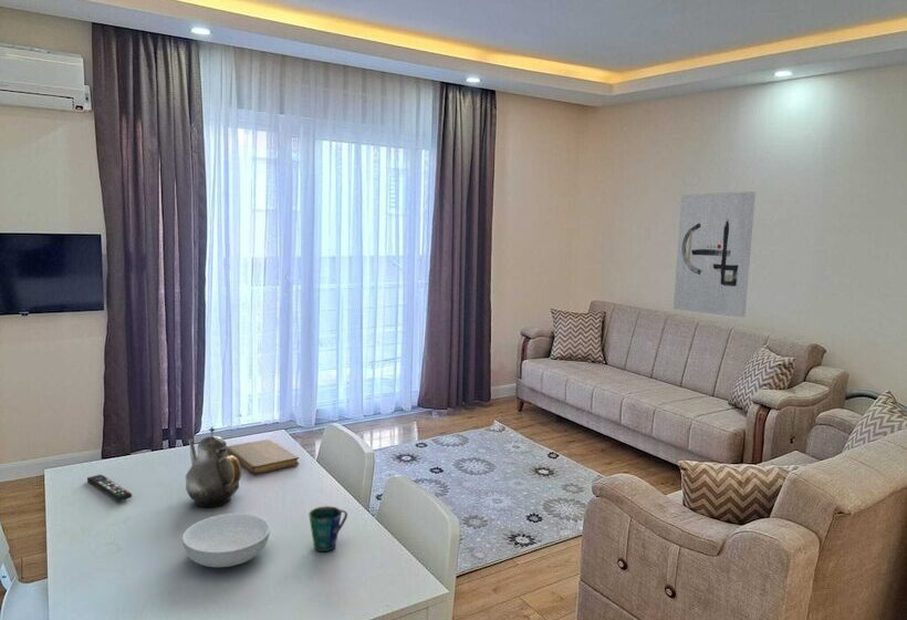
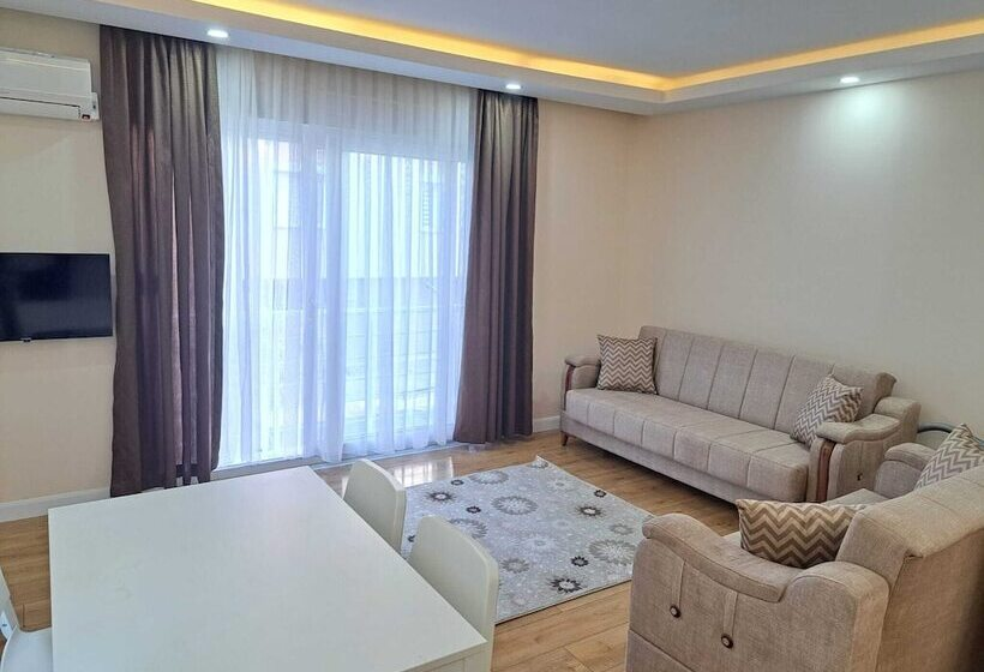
- serving bowl [181,513,271,568]
- notebook [227,438,300,475]
- teapot [185,426,243,509]
- wall art [673,190,757,318]
- cup [307,505,348,552]
- remote control [86,474,133,503]
